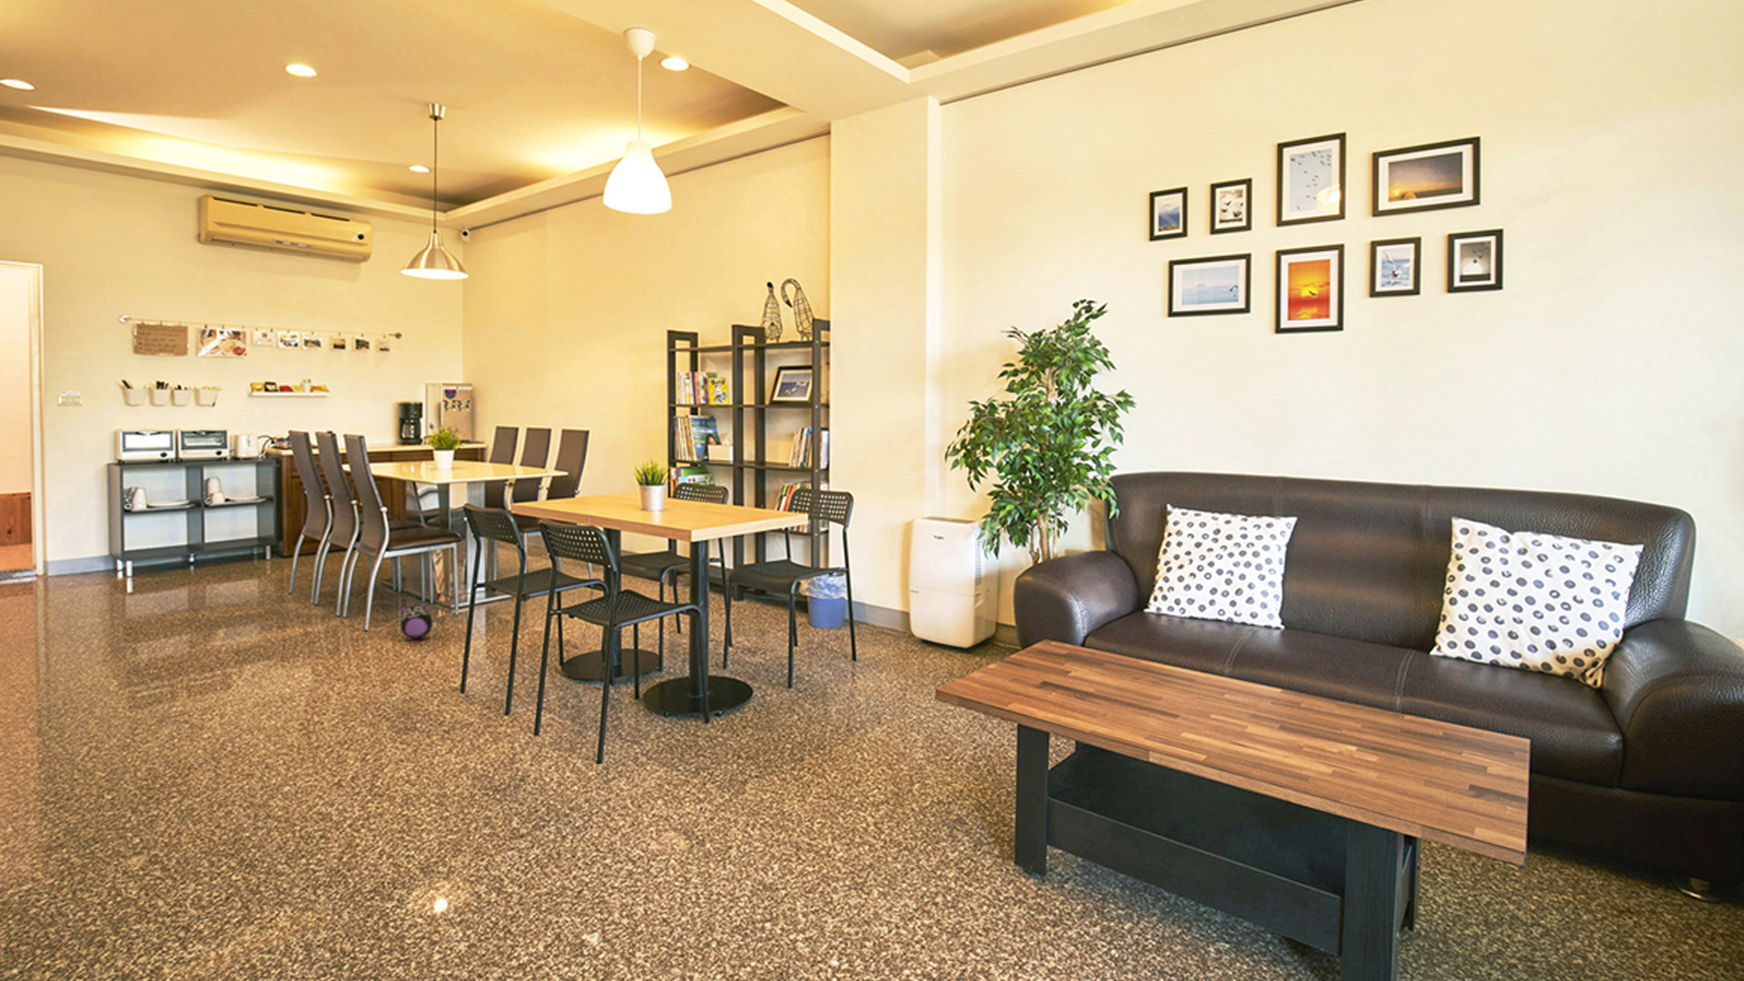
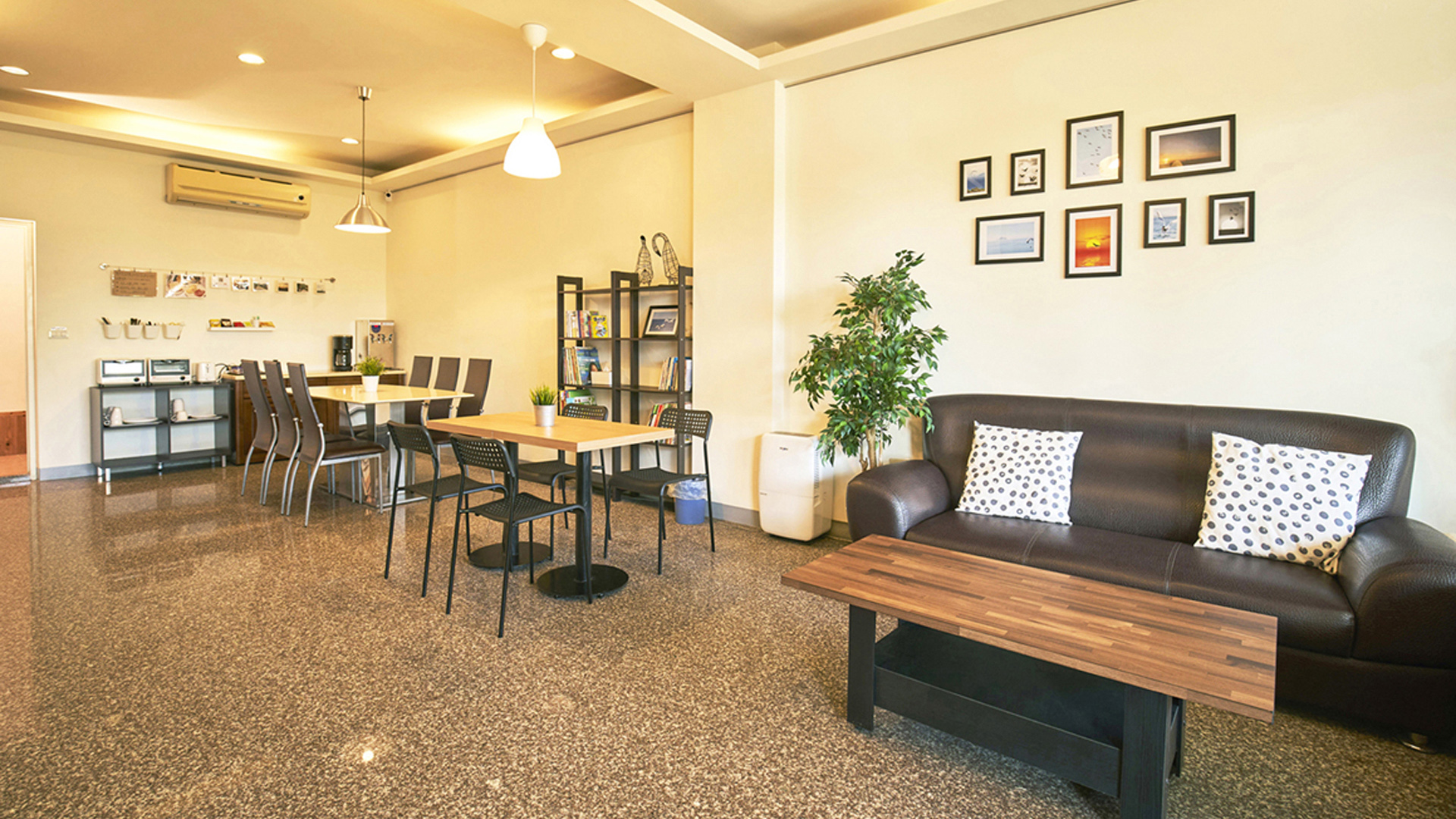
- plush toy [400,600,438,641]
